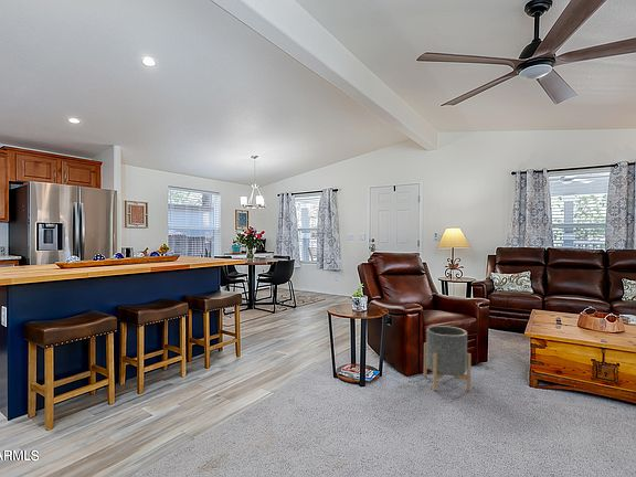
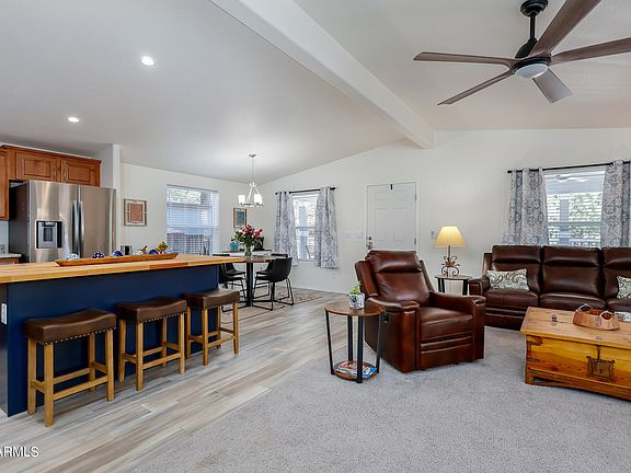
- planter [423,325,471,392]
